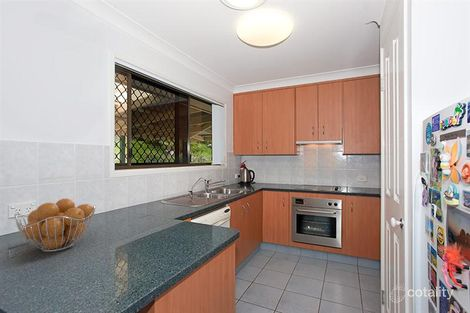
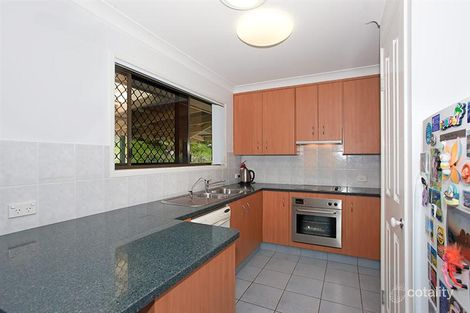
- fruit basket [14,198,97,253]
